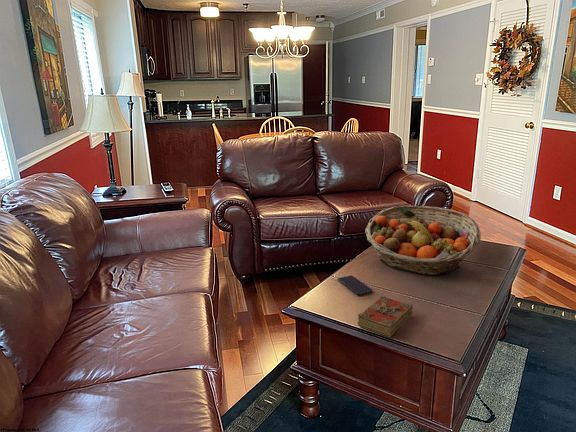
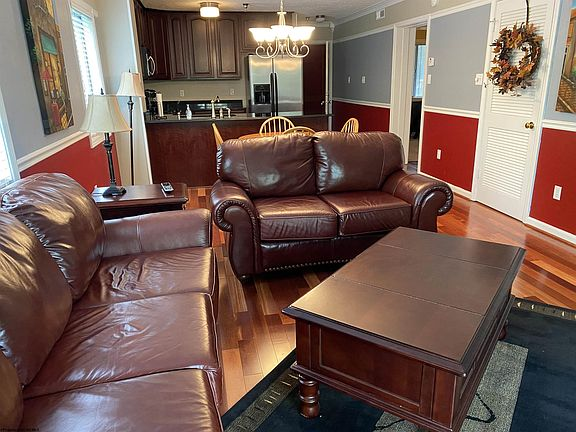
- smartphone [337,274,374,296]
- fruit basket [364,204,482,276]
- book [357,294,414,338]
